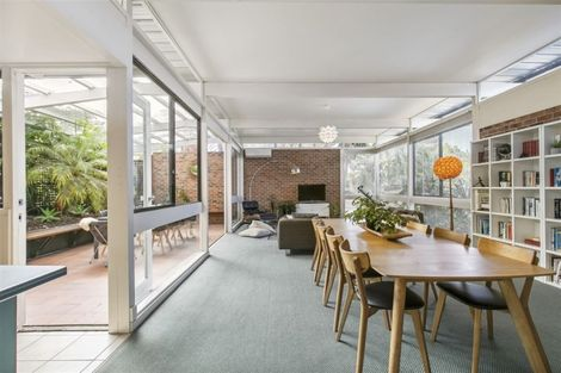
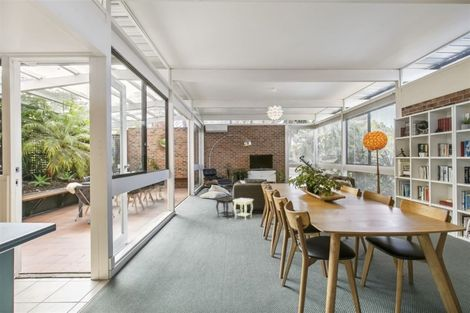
+ side table [214,196,255,221]
